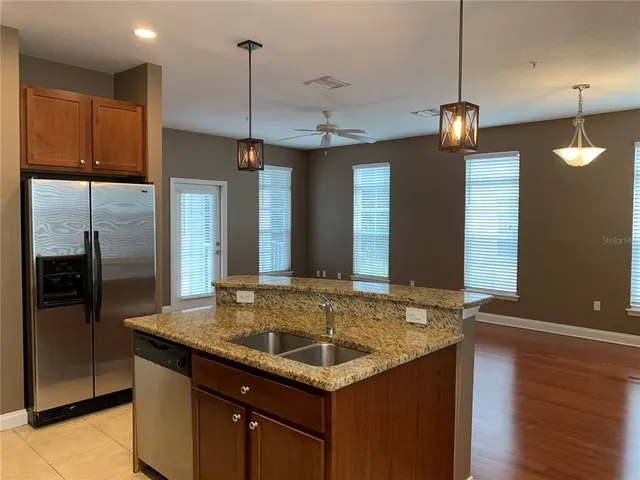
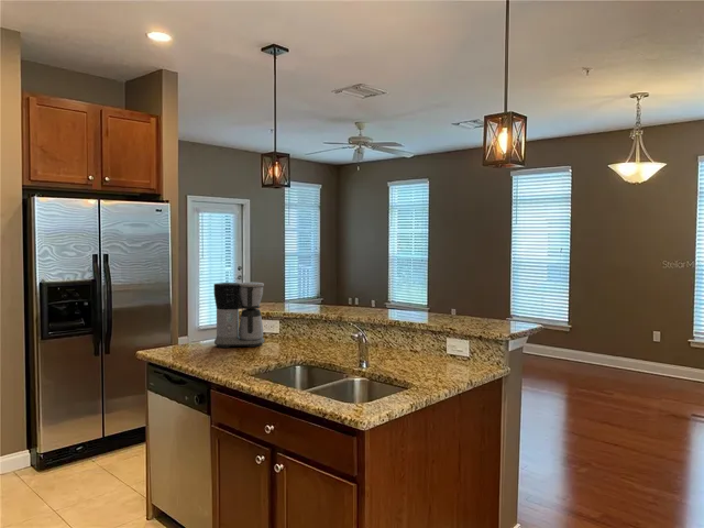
+ coffee maker [213,282,265,349]
